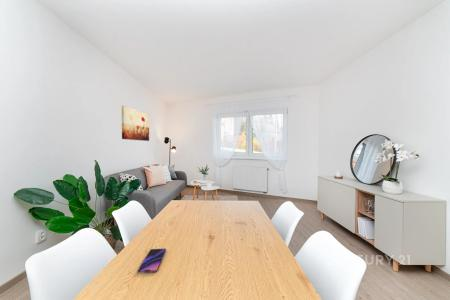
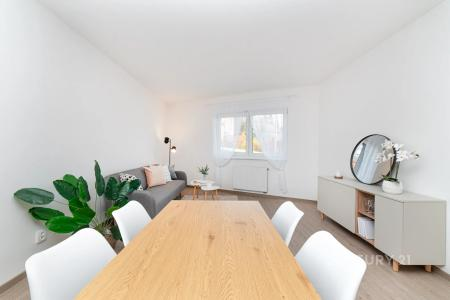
- smartphone [137,248,167,274]
- wall art [121,104,150,142]
